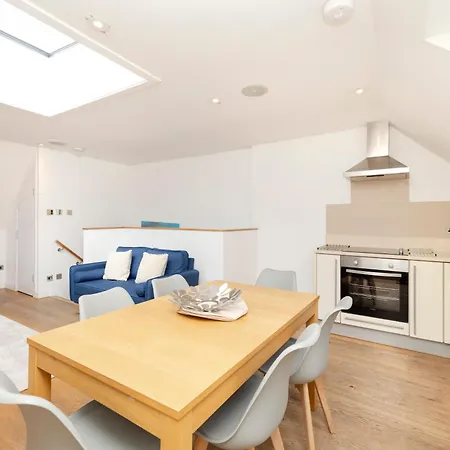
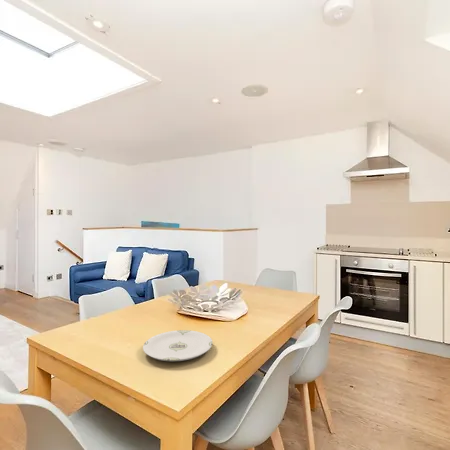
+ plate [142,329,214,362]
